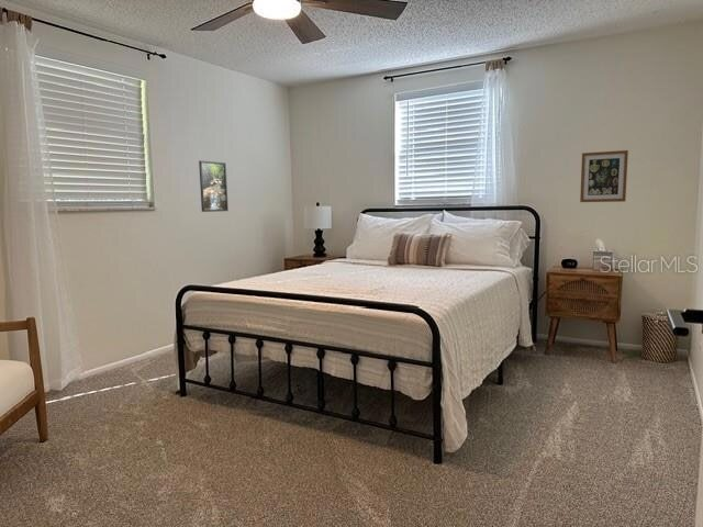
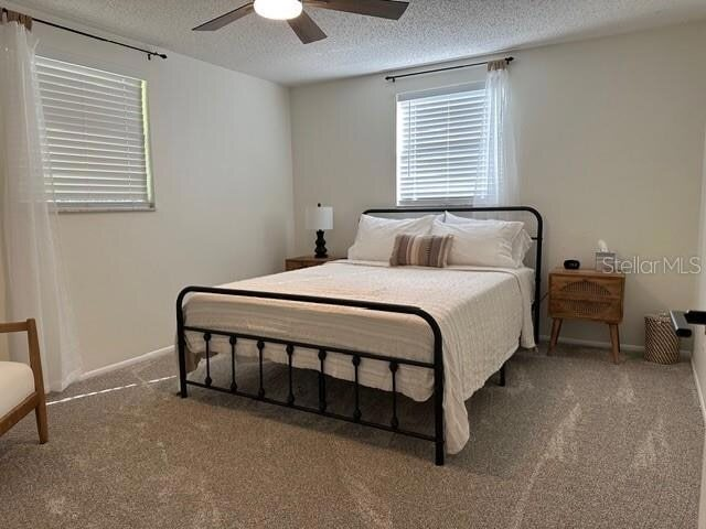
- wall art [579,149,629,203]
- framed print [198,160,230,213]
